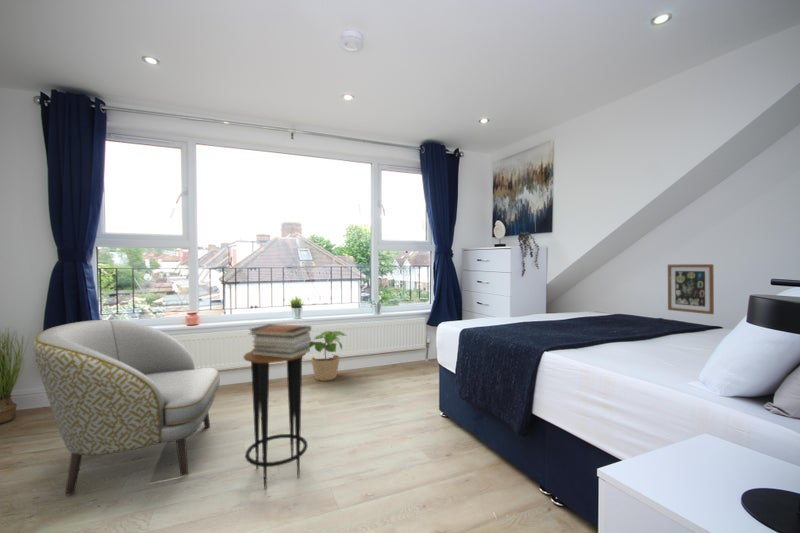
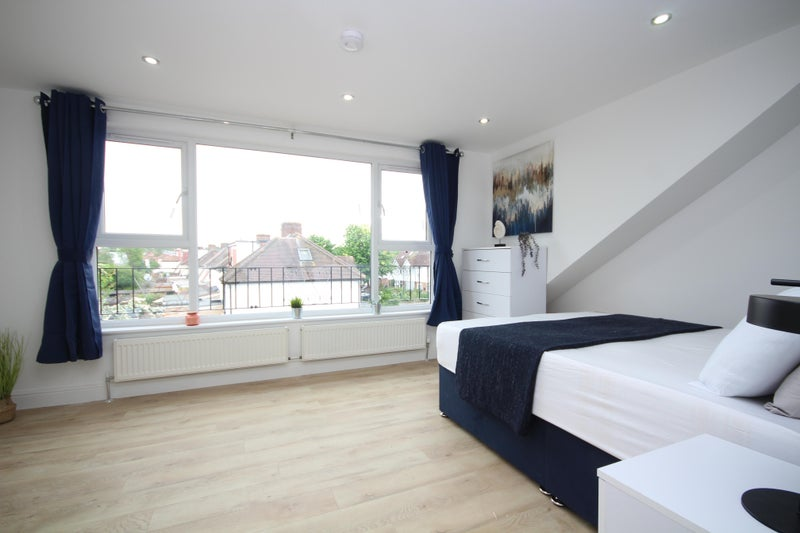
- potted plant [308,330,347,382]
- armchair [32,319,221,496]
- book stack [247,323,312,358]
- wall art [667,263,715,315]
- side table [243,350,309,490]
